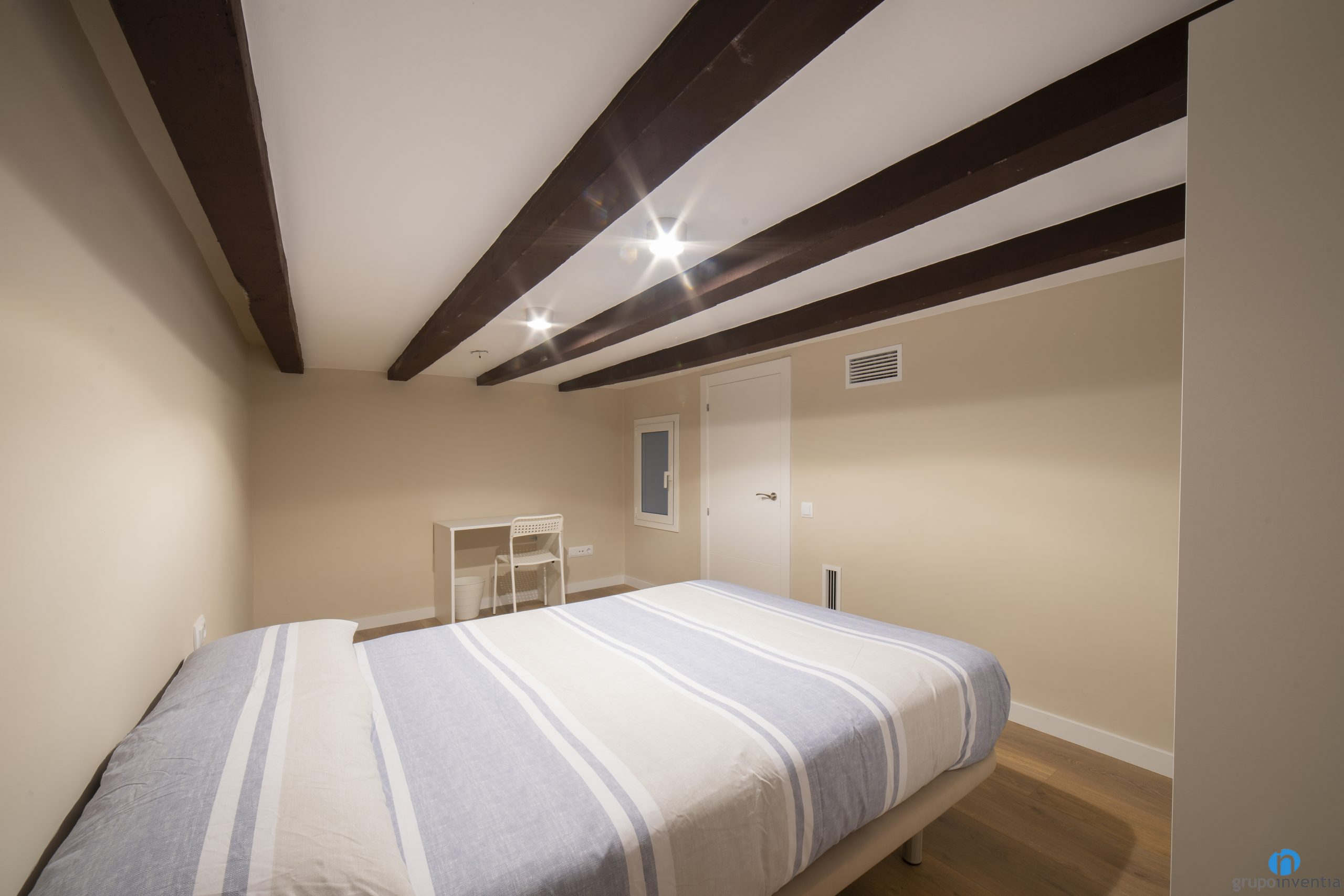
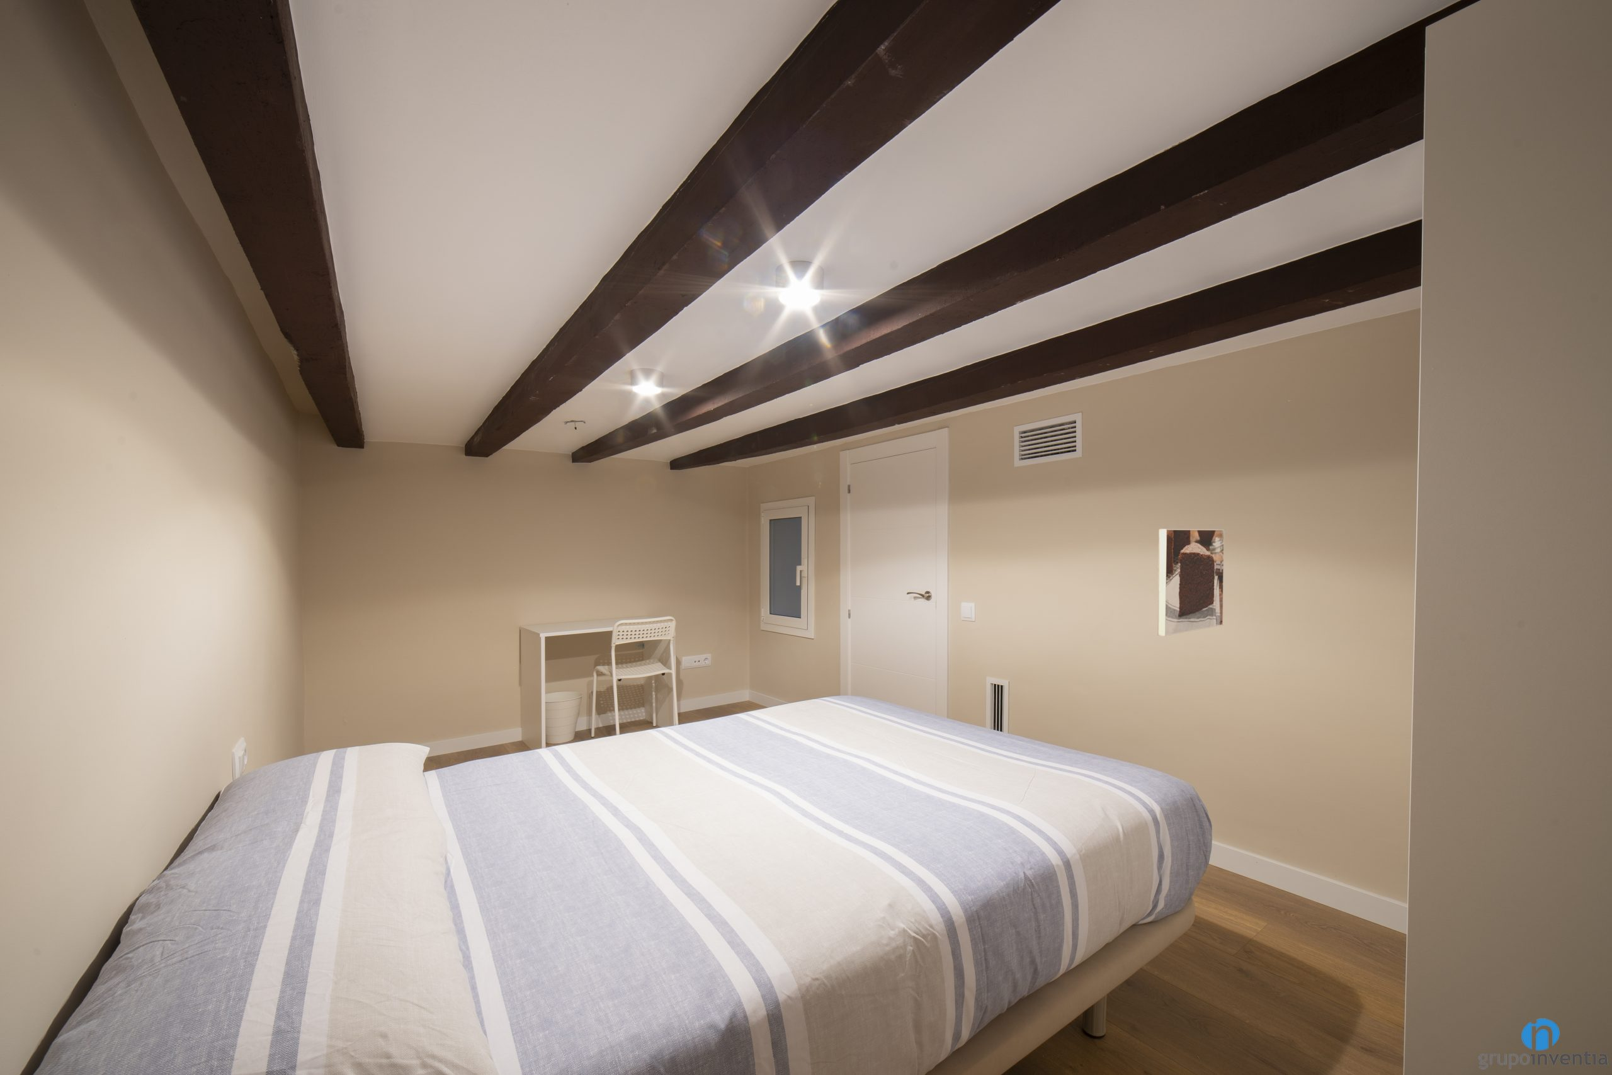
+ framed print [1156,528,1225,637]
